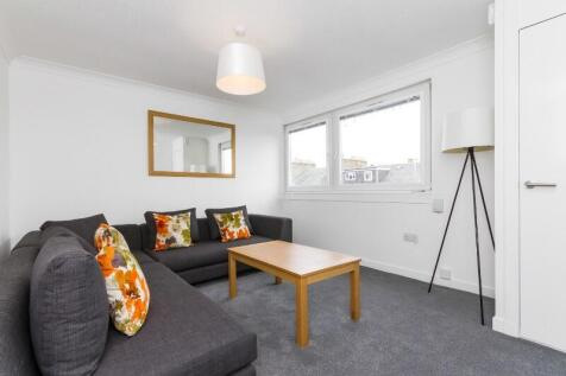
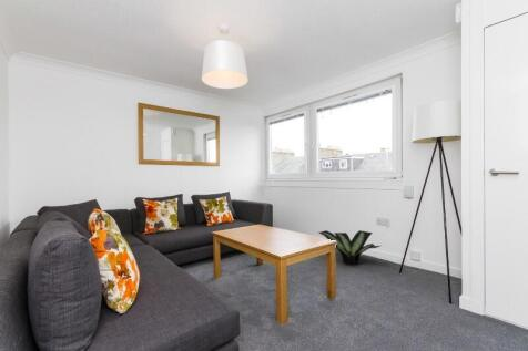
+ potted plant [318,229,382,266]
